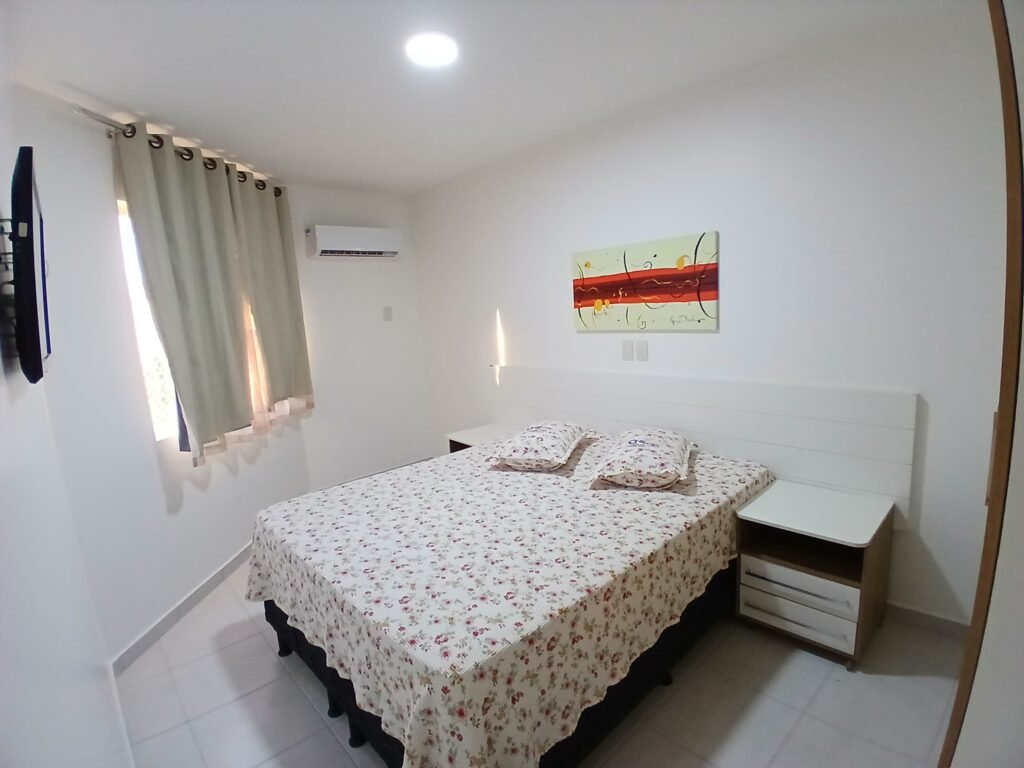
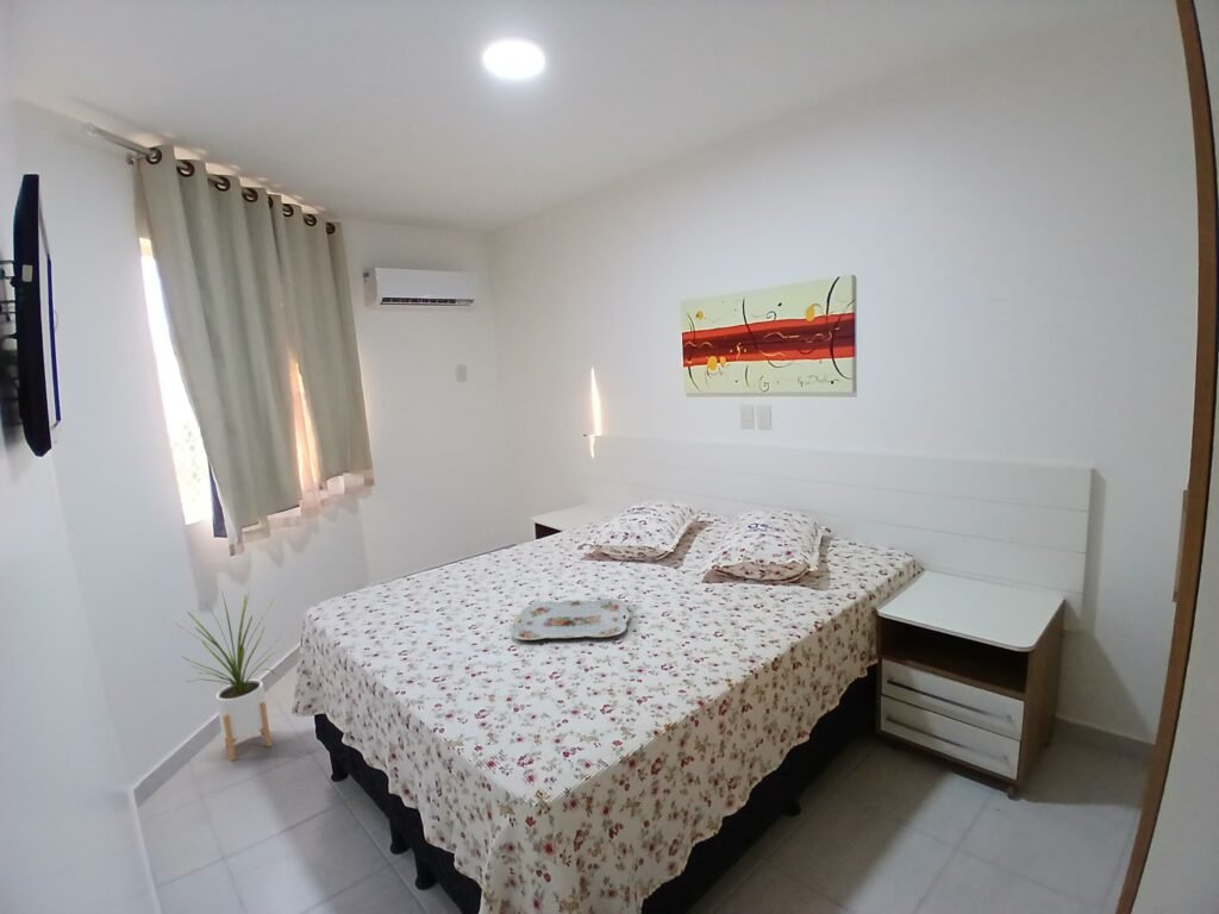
+ house plant [175,589,283,762]
+ serving tray [511,597,632,641]
